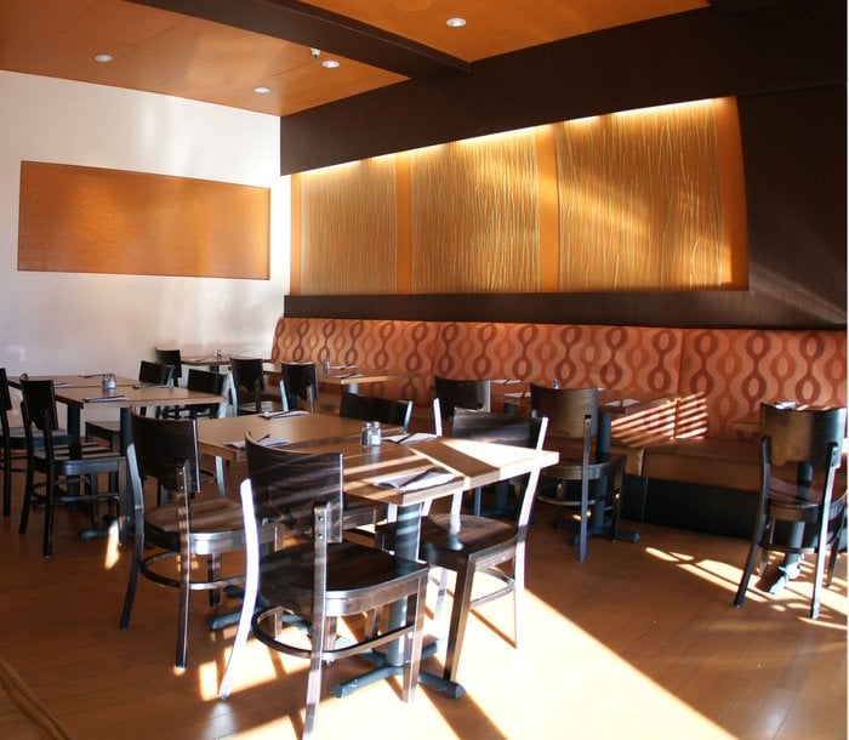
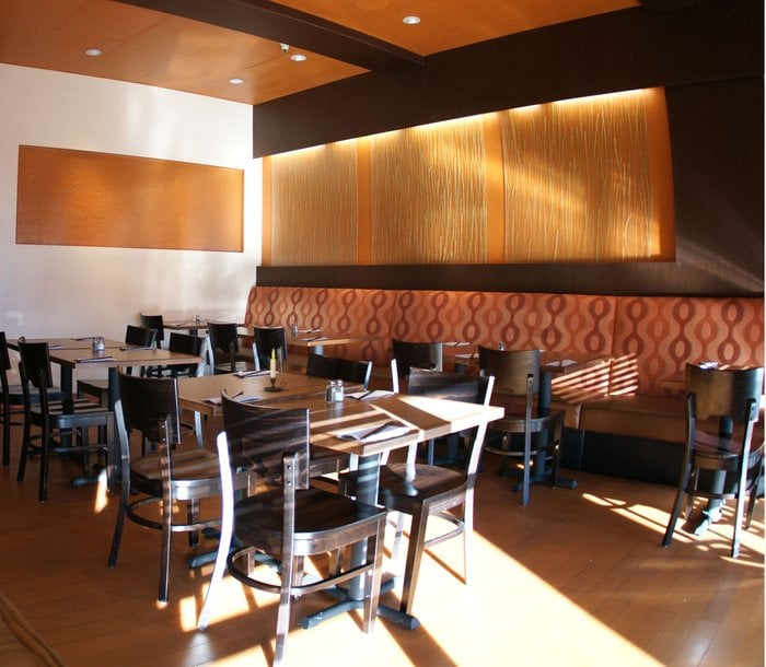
+ candle [263,349,287,393]
